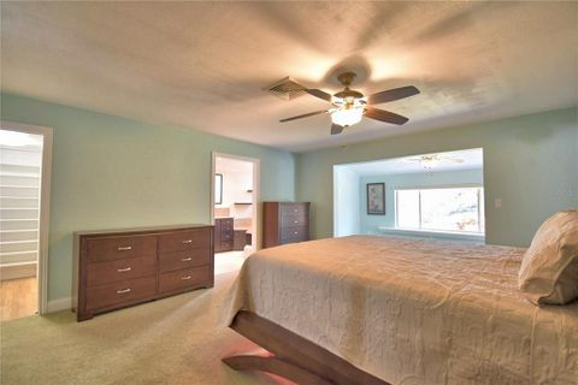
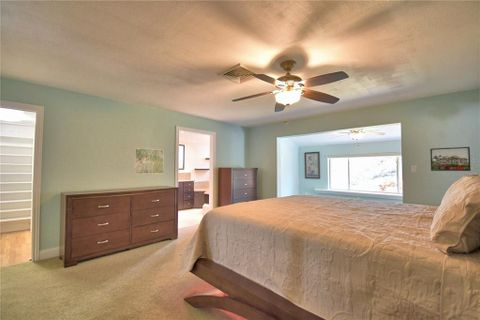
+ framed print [429,146,472,172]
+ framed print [133,147,165,175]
